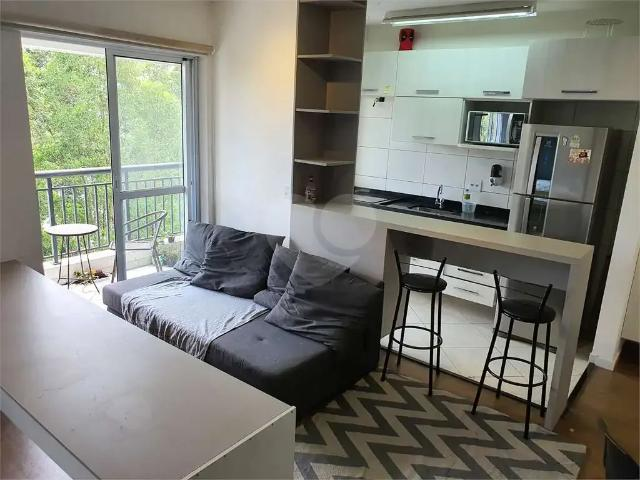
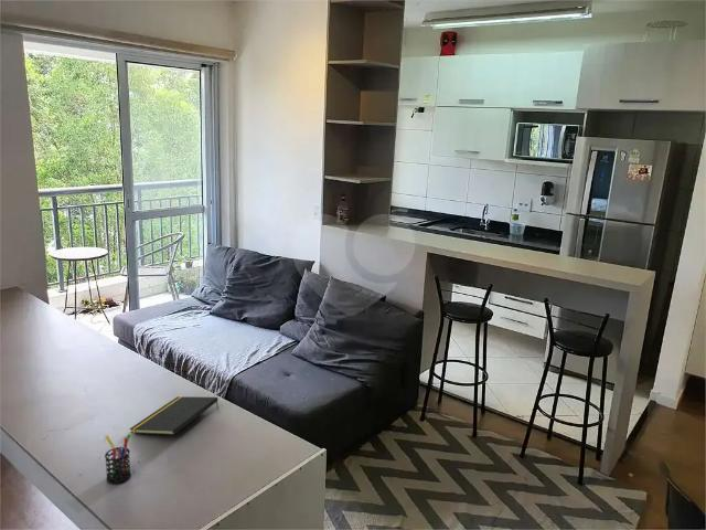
+ notepad [128,395,220,436]
+ pen holder [104,433,132,485]
